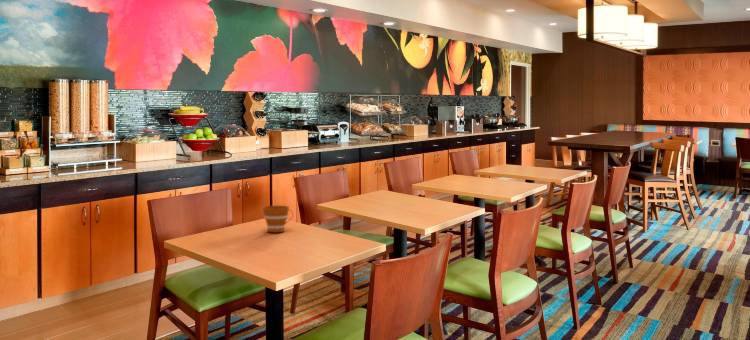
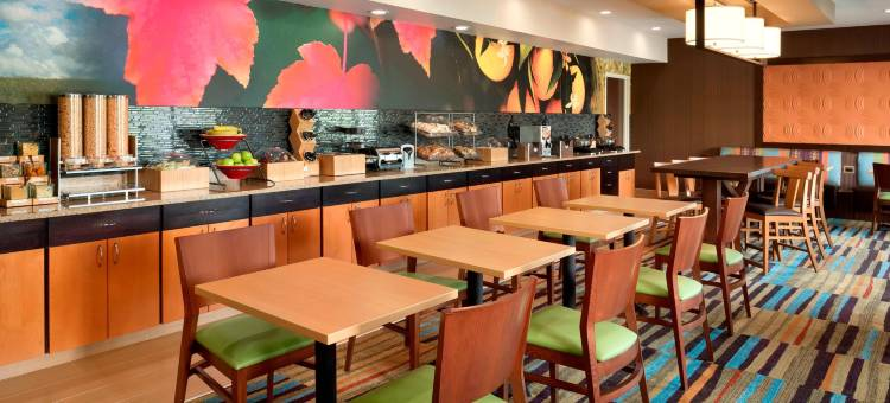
- cup [262,205,294,233]
